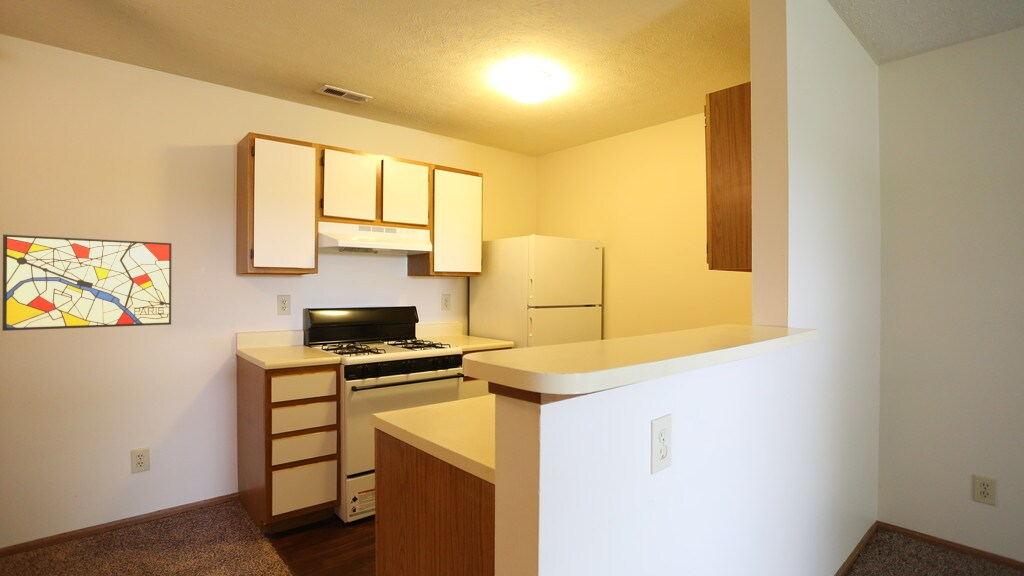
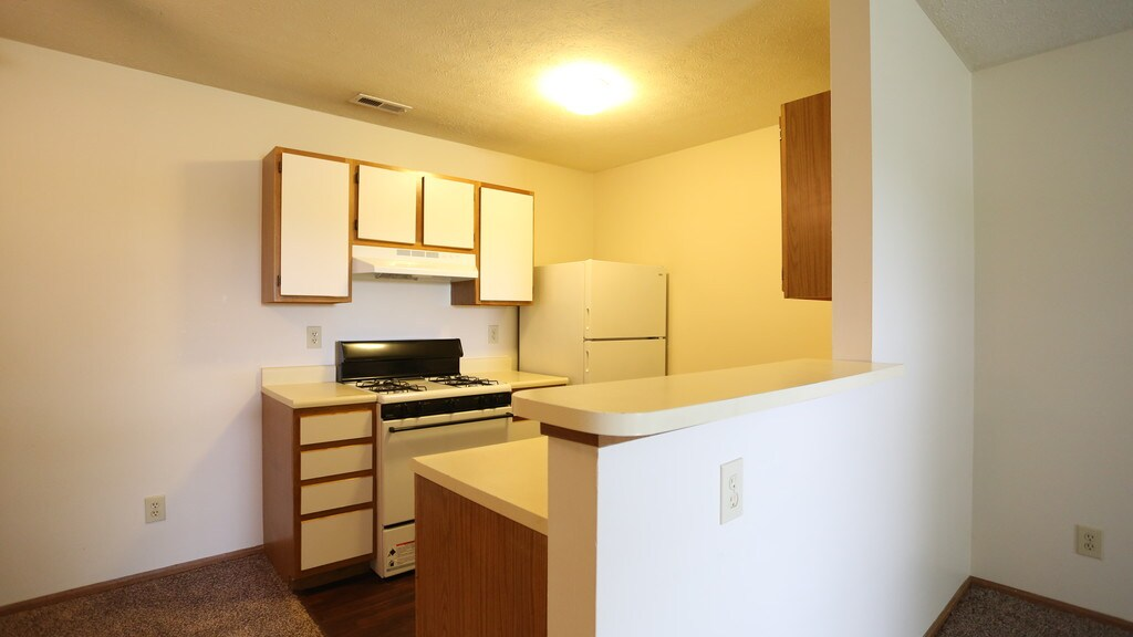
- wall art [1,234,172,332]
